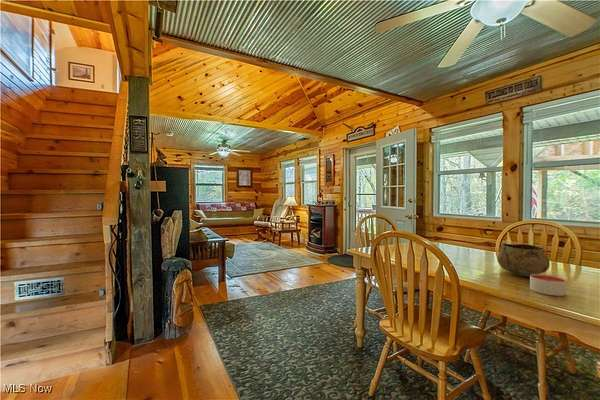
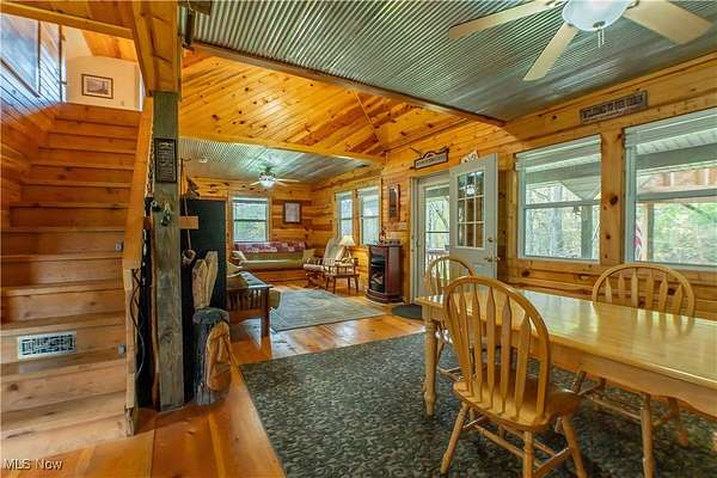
- candle [529,273,567,297]
- decorative bowl [496,243,551,277]
